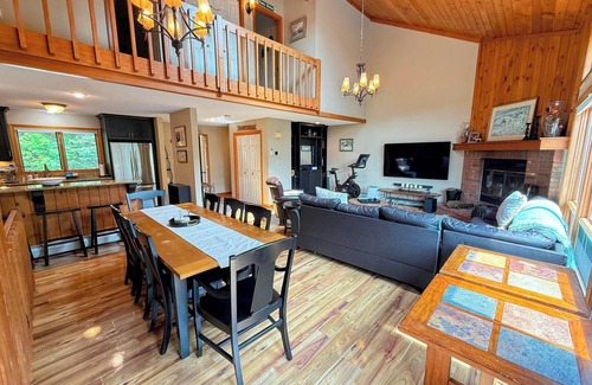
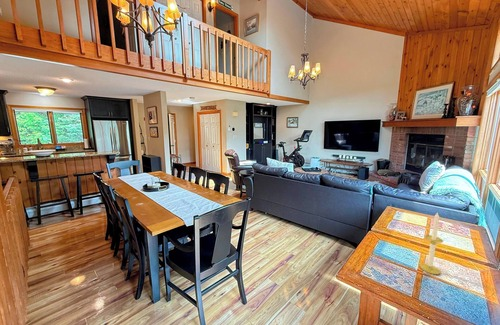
+ candle [419,211,444,275]
